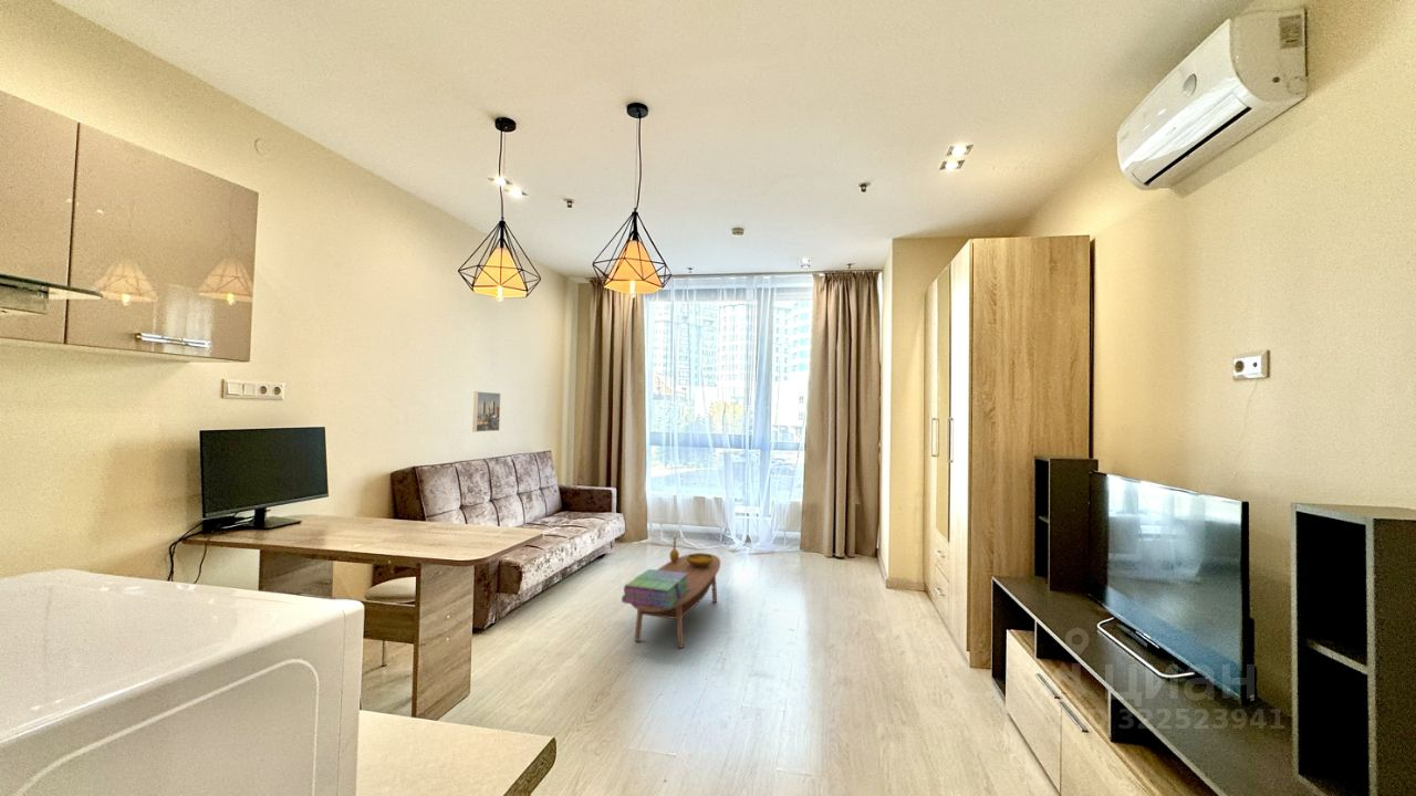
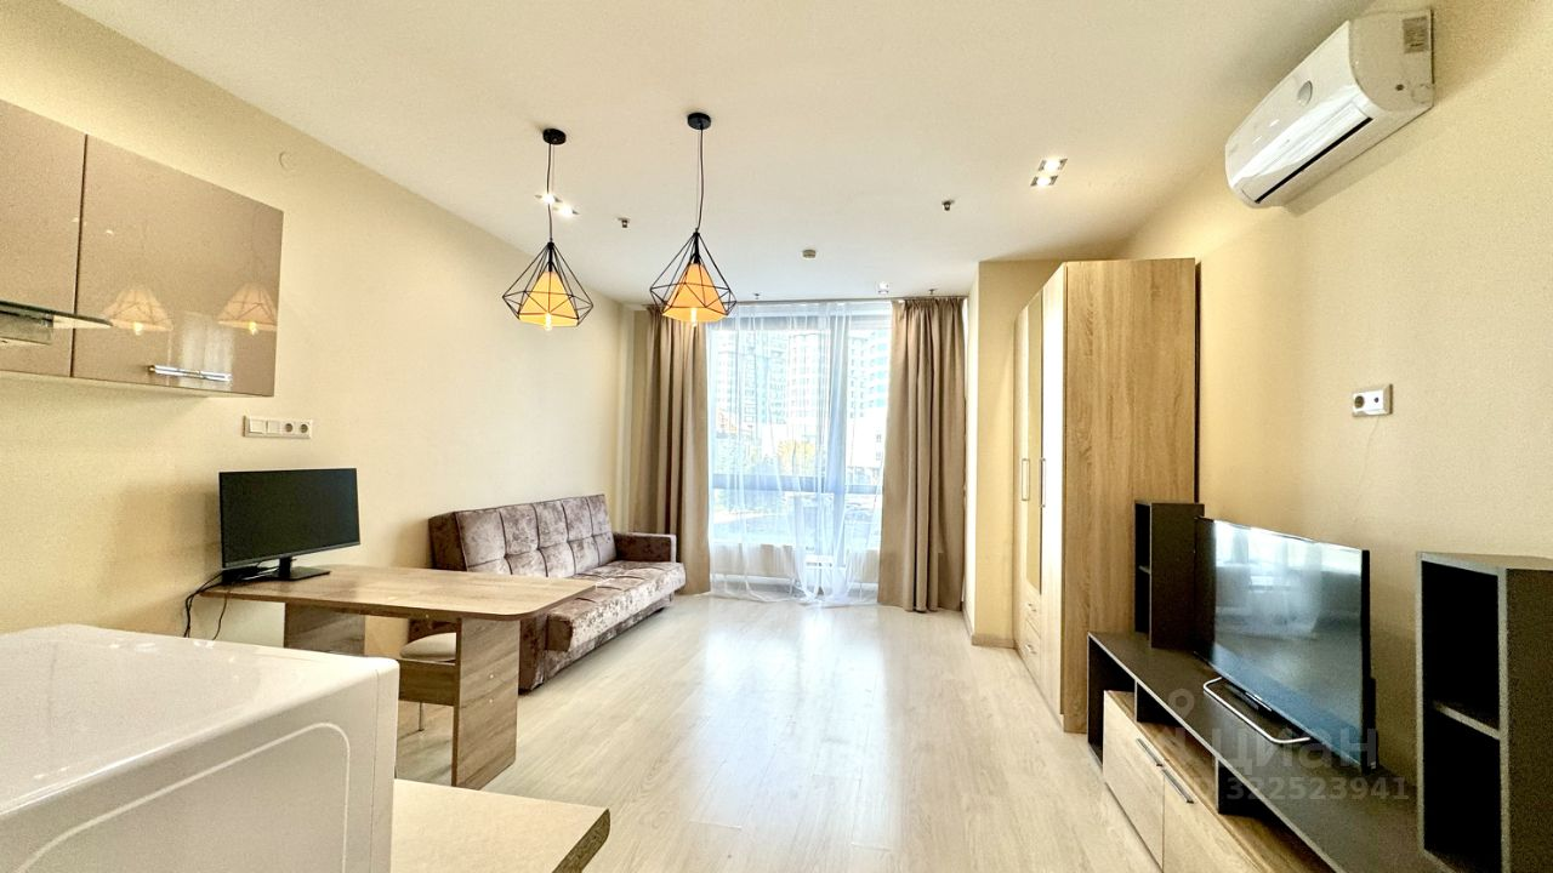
- coffee table [631,552,721,649]
- decorative bowl [668,536,714,568]
- stack of books [621,568,689,609]
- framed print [471,390,501,433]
